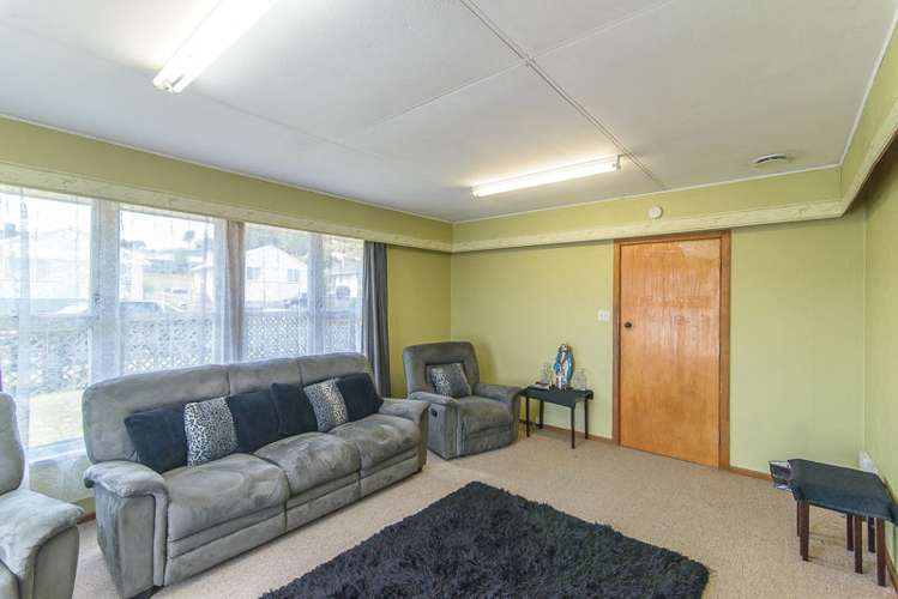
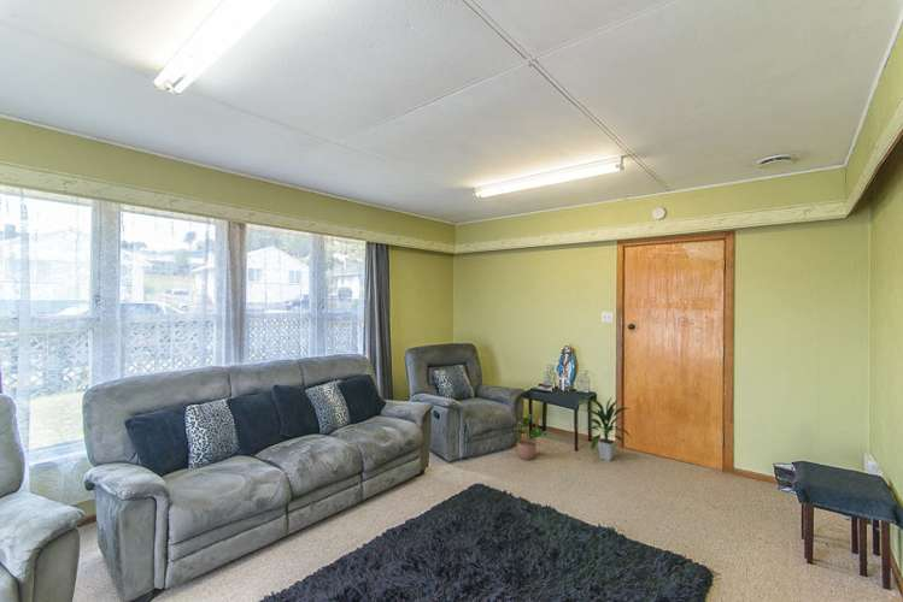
+ potted plant [506,413,547,461]
+ indoor plant [581,395,634,462]
